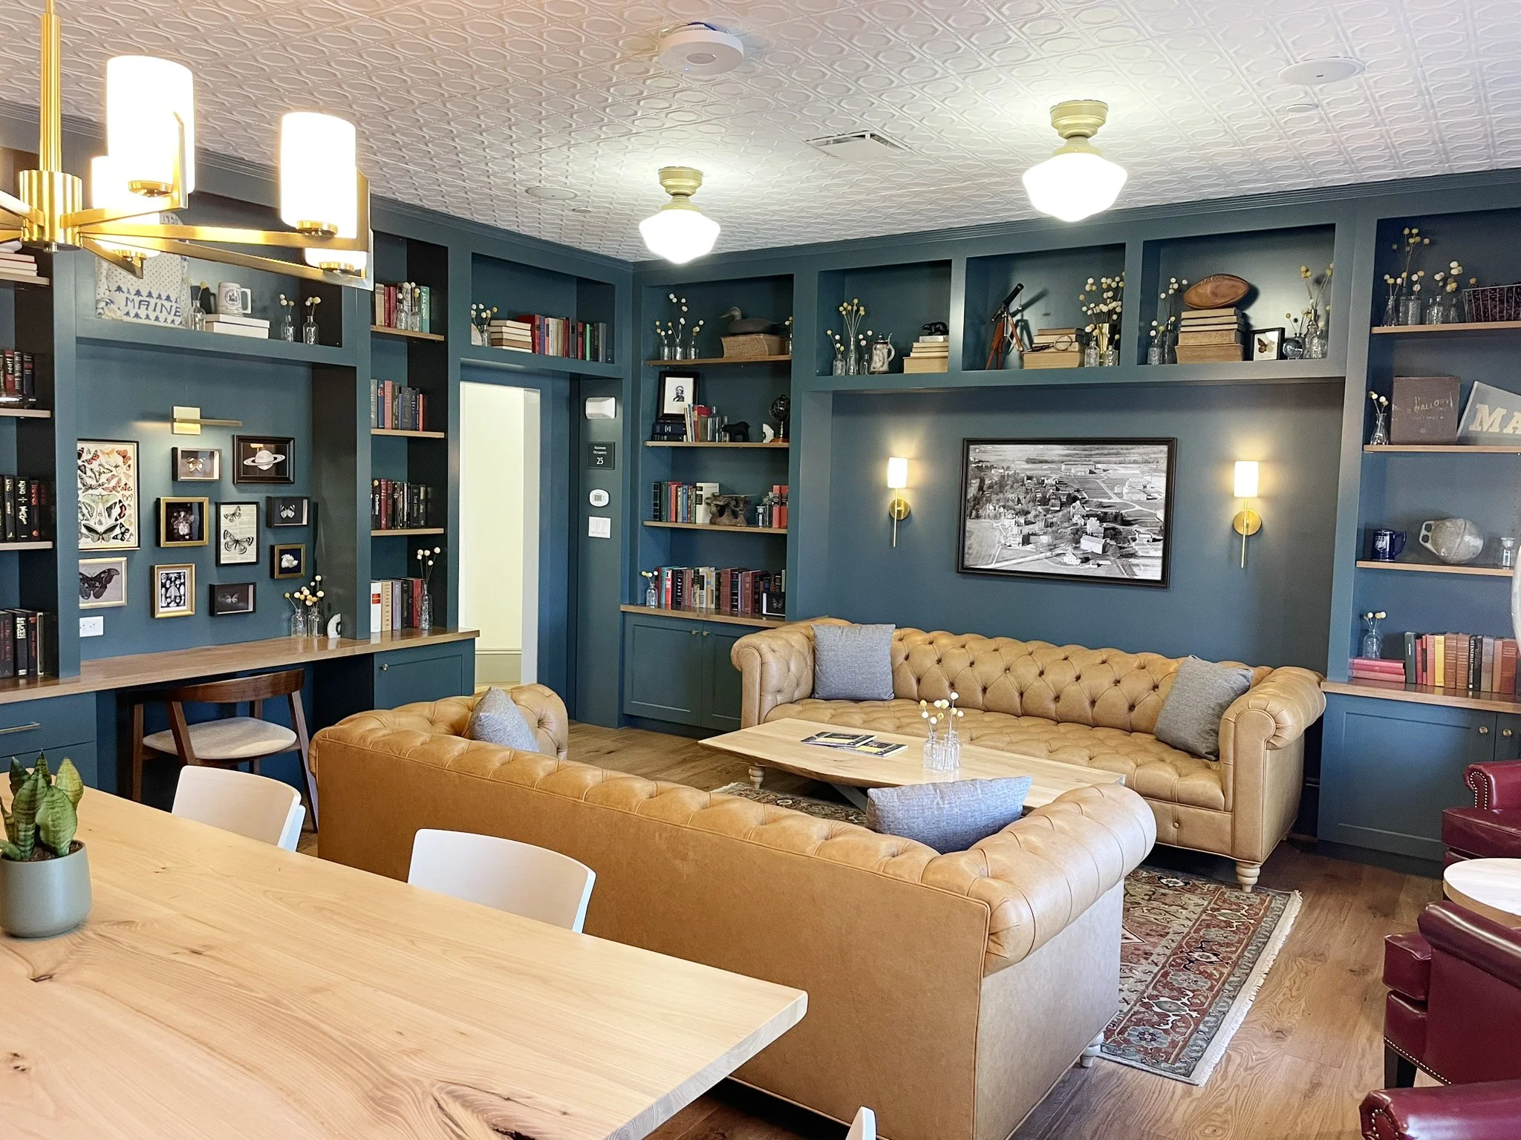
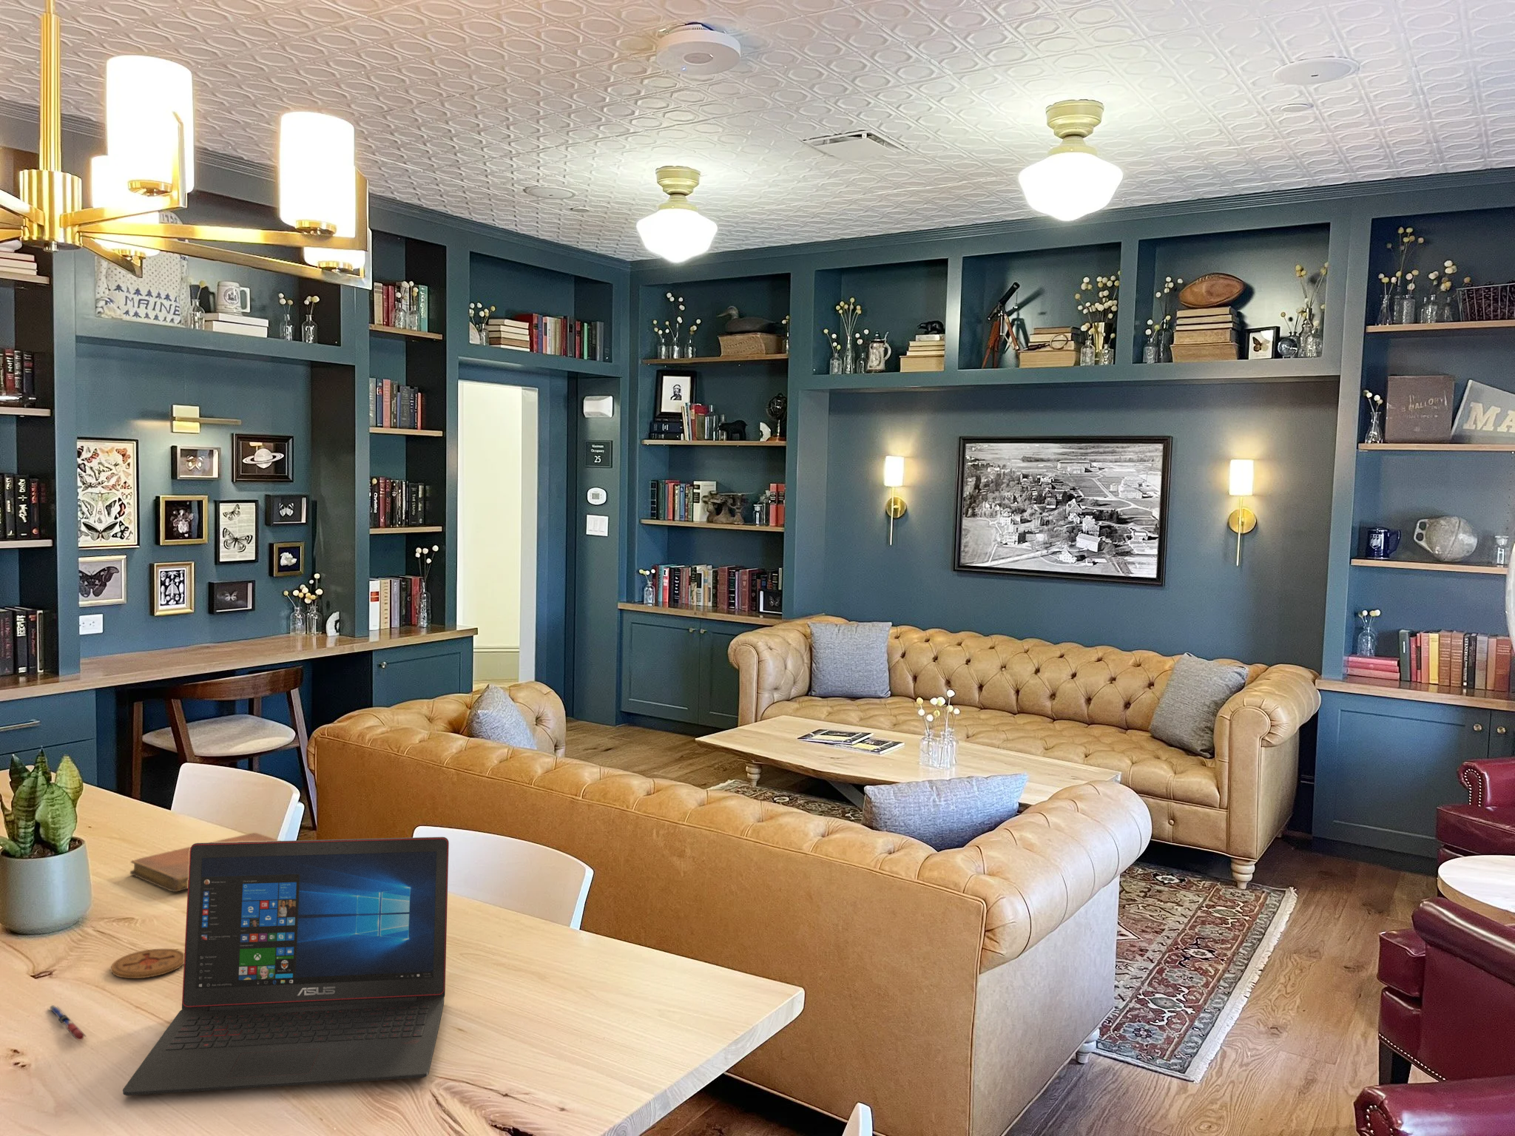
+ notebook [130,832,280,893]
+ pen [47,1005,87,1041]
+ laptop [122,836,450,1097]
+ coaster [110,949,185,980]
